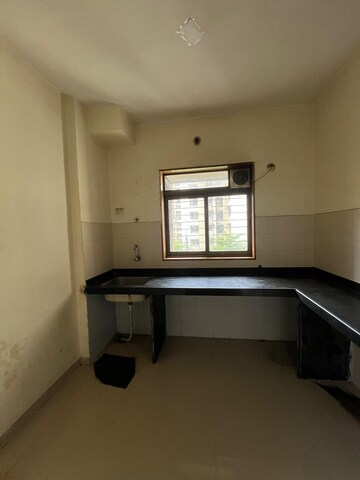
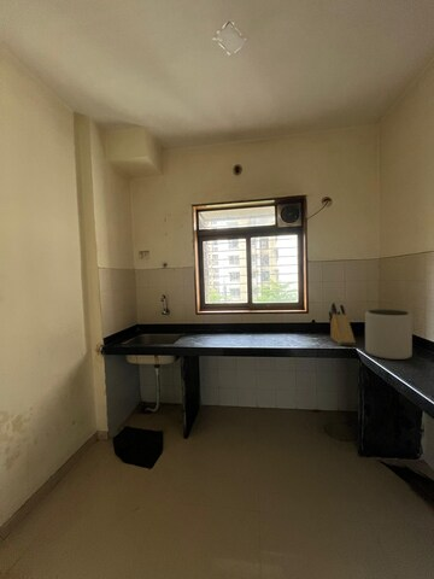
+ knife block [328,302,357,346]
+ plant pot [364,309,414,361]
